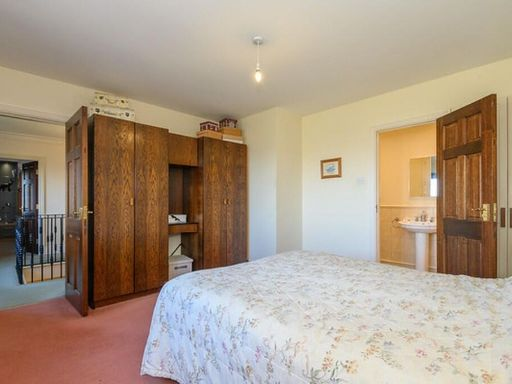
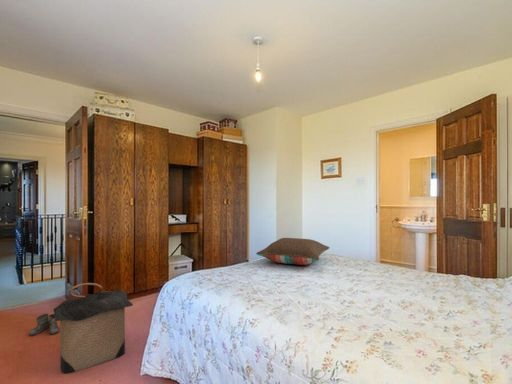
+ boots [28,313,60,337]
+ laundry hamper [52,282,134,375]
+ pillow [255,237,330,266]
